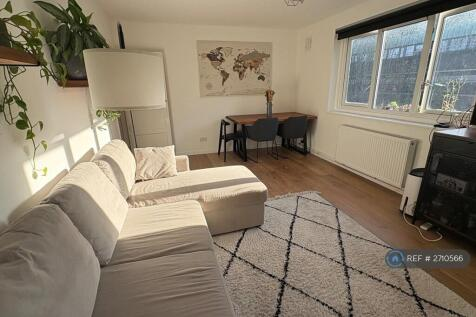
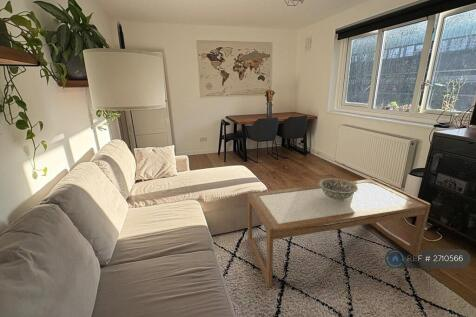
+ decorative bowl [317,177,358,201]
+ coffee table [246,177,432,289]
